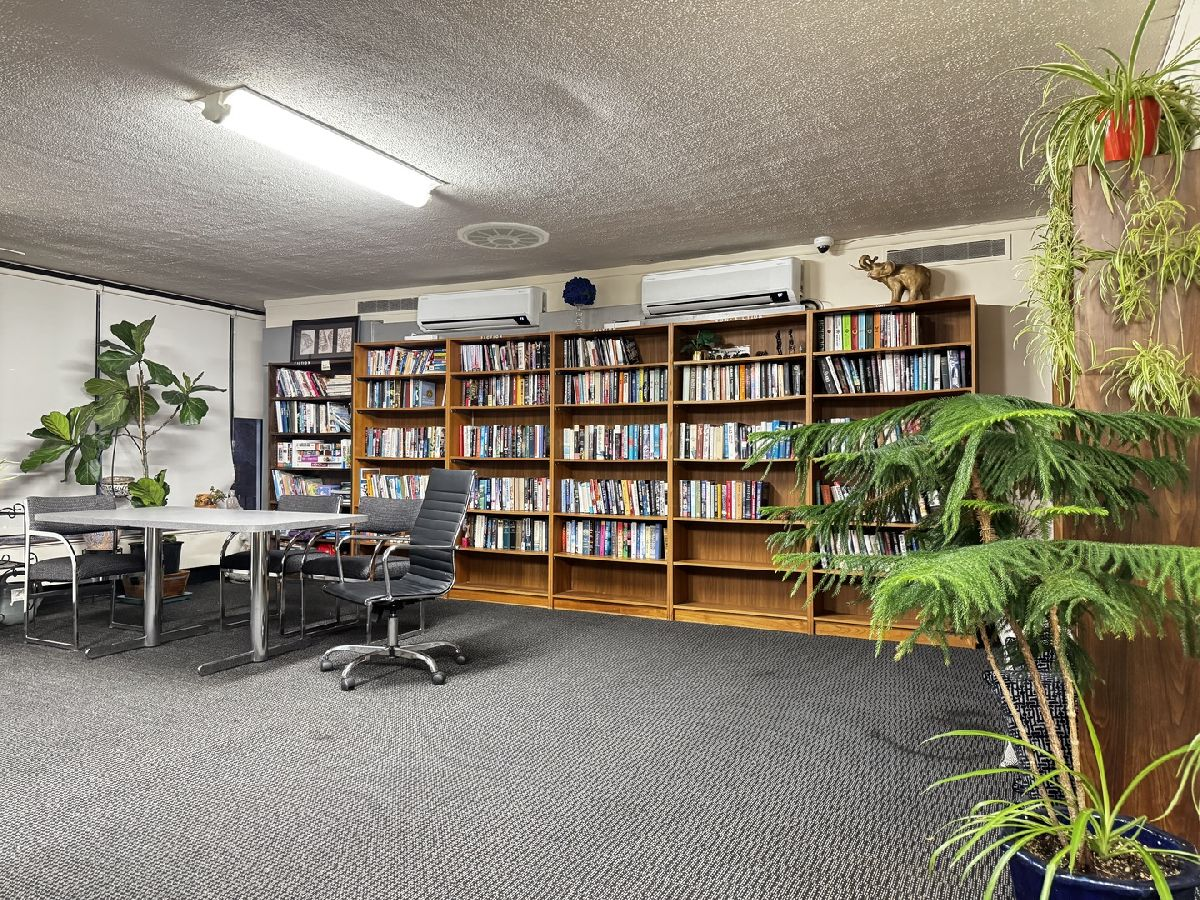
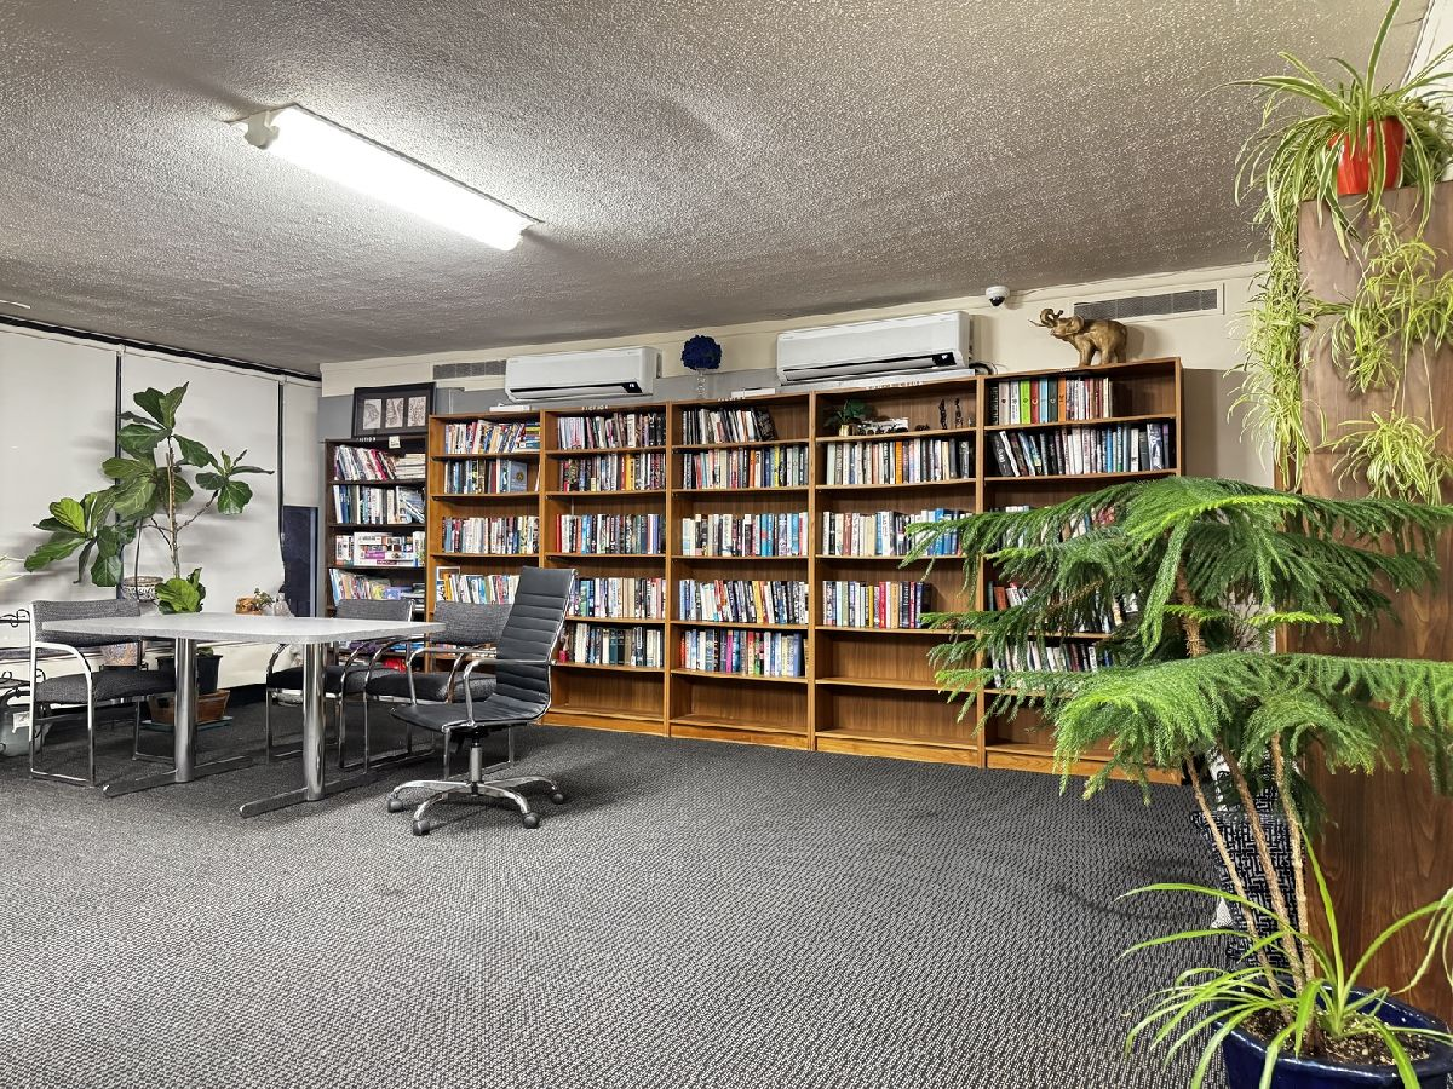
- ceiling vent [456,221,550,250]
